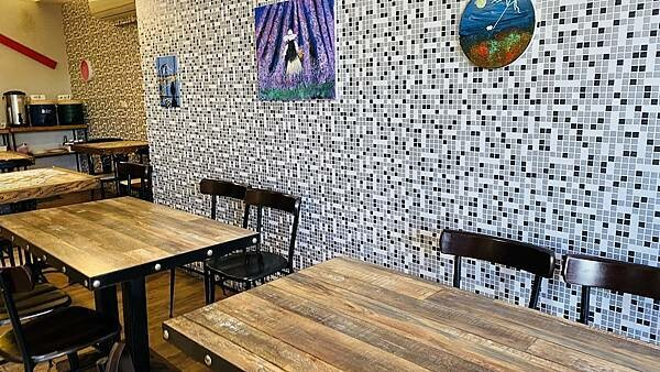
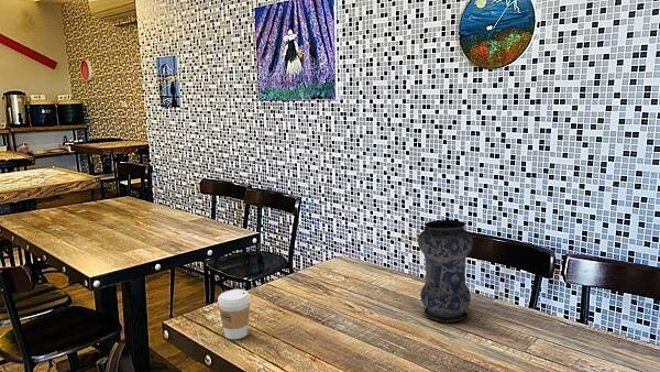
+ vase [417,219,474,322]
+ coffee cup [217,288,252,340]
